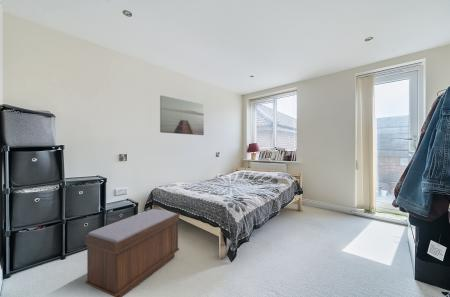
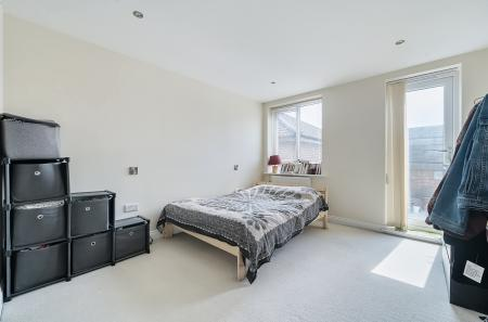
- bench [84,208,180,297]
- wall art [159,94,205,136]
